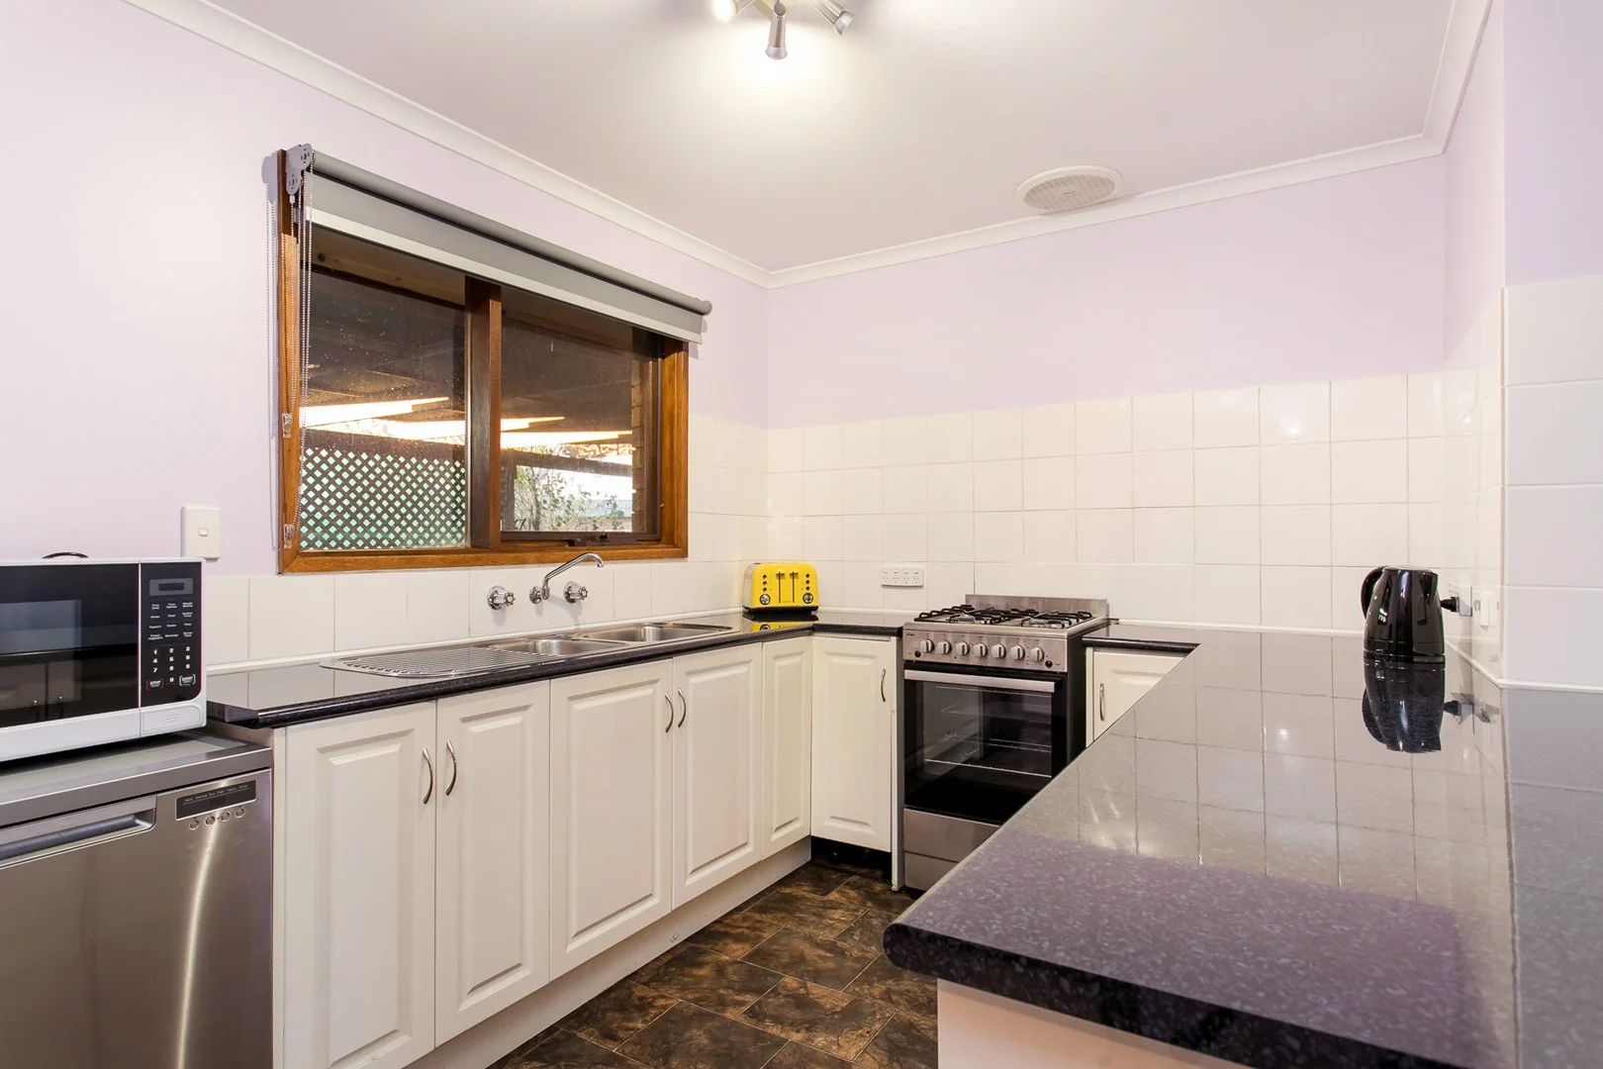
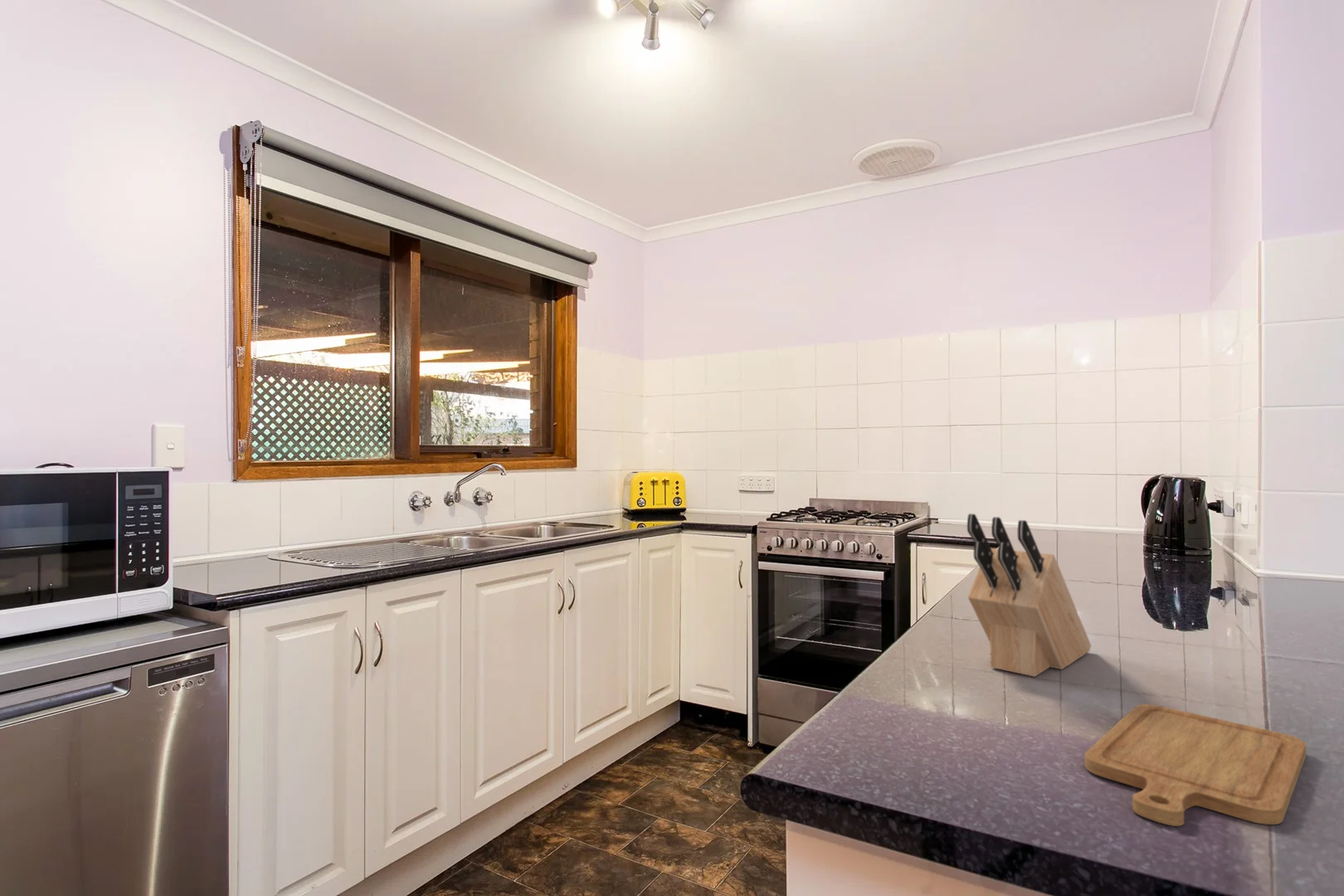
+ chopping board [1083,704,1307,827]
+ knife block [967,513,1092,678]
